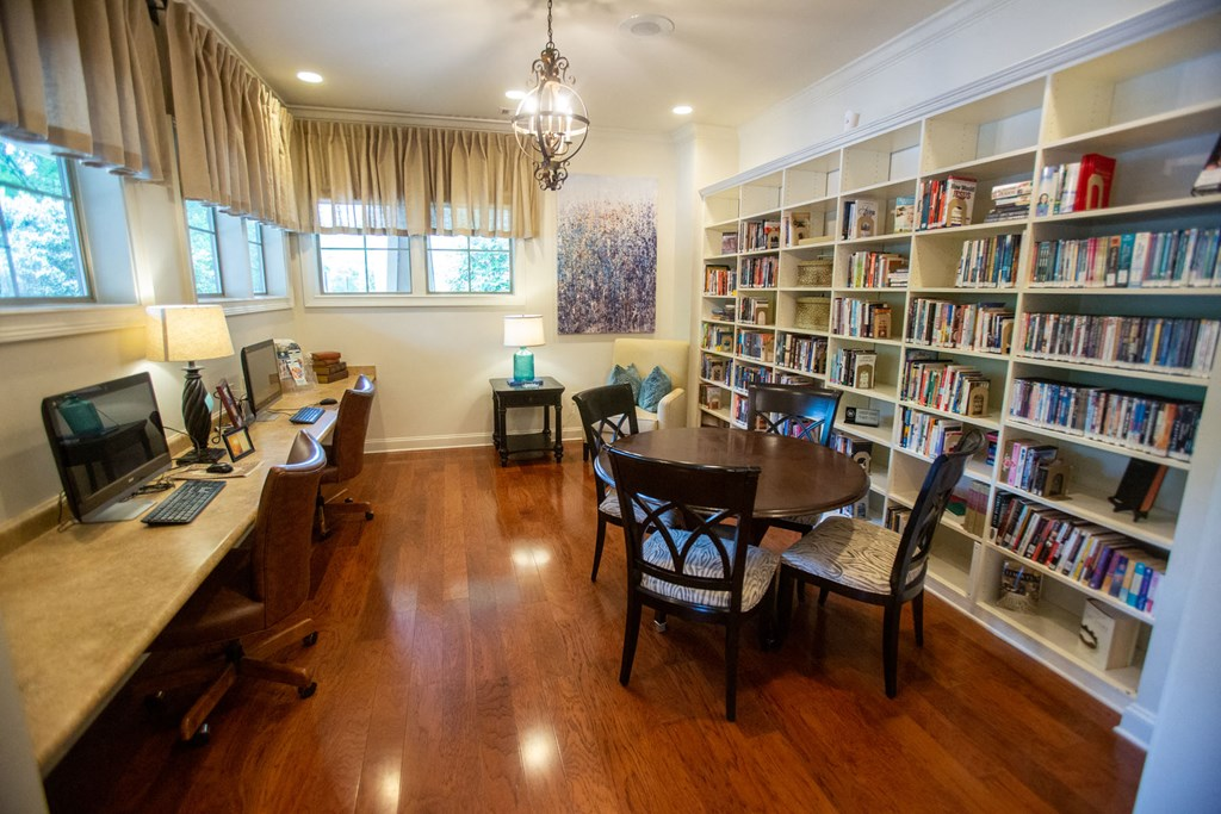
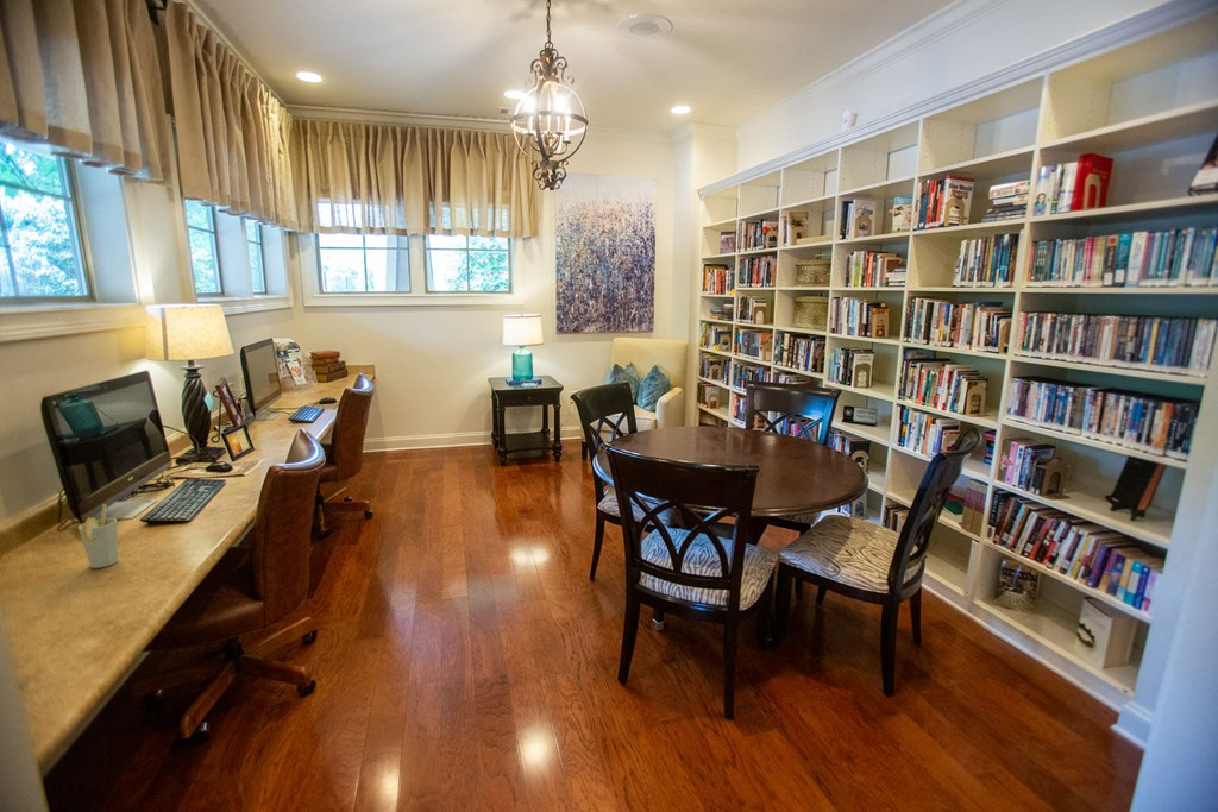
+ cup [77,503,119,569]
